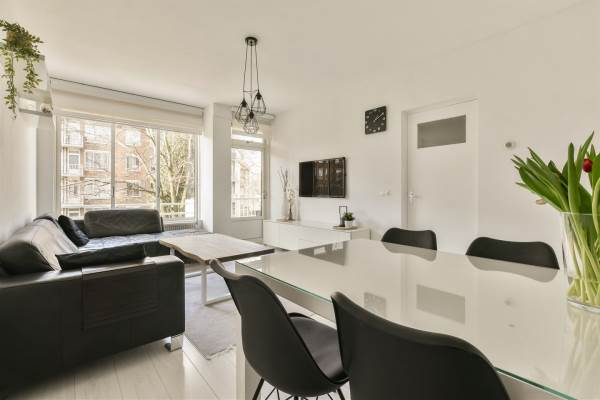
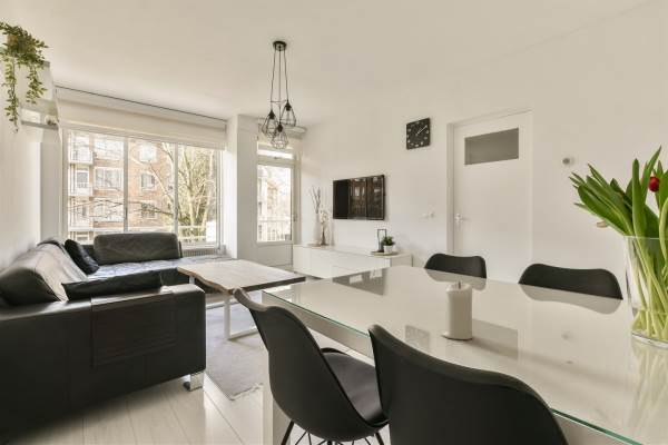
+ candle [440,281,474,340]
